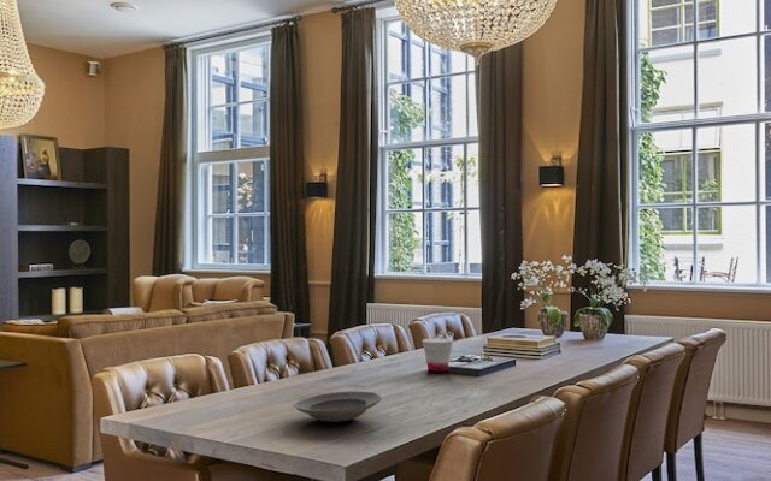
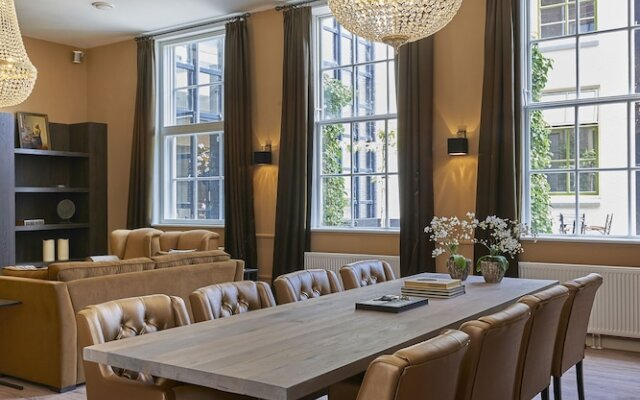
- plate [293,390,383,423]
- cup [422,337,454,373]
